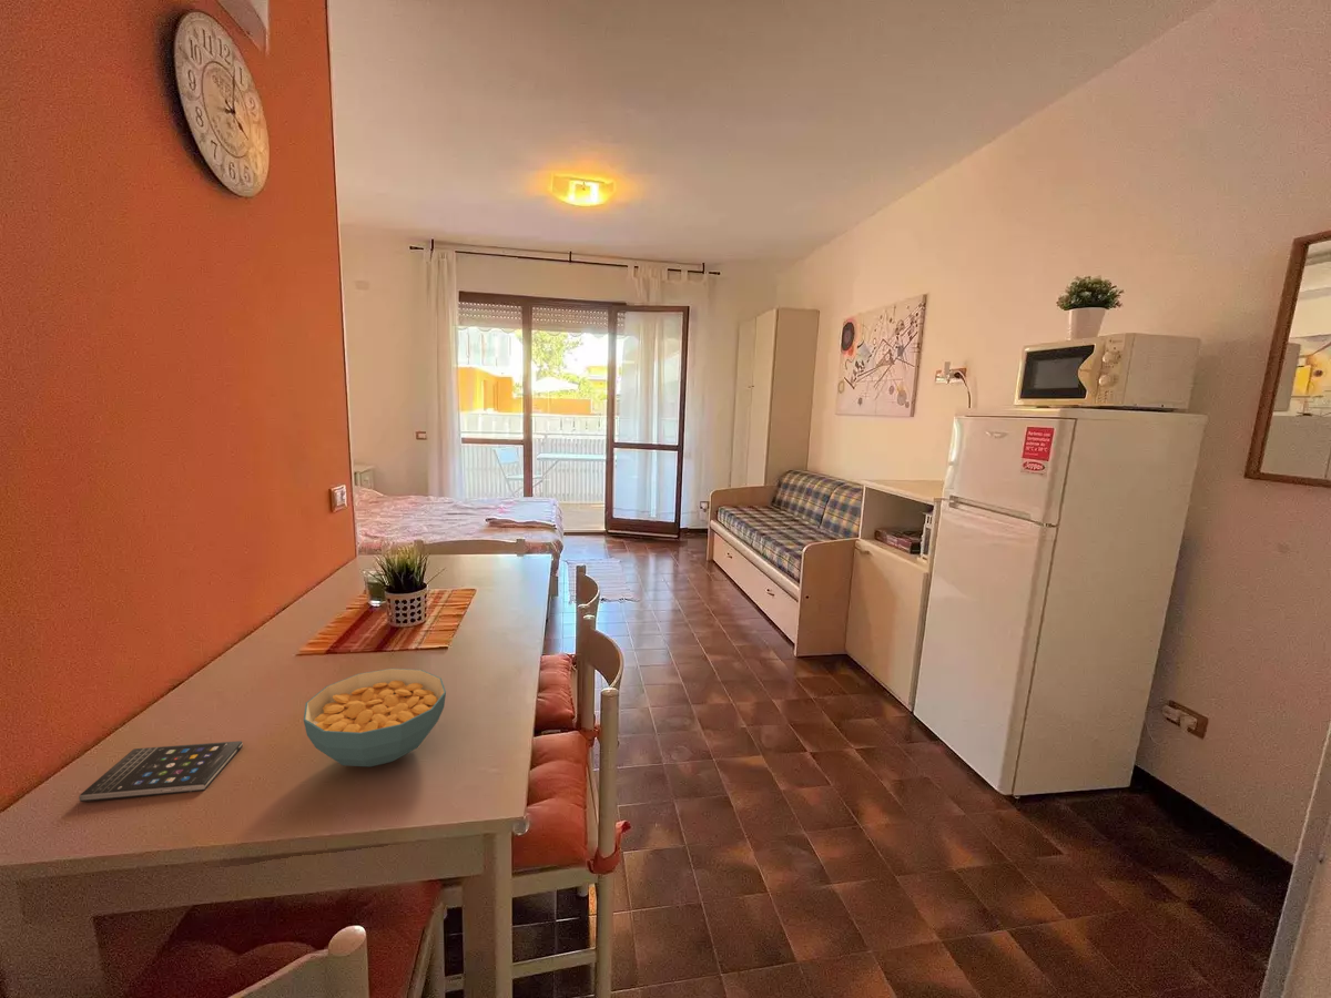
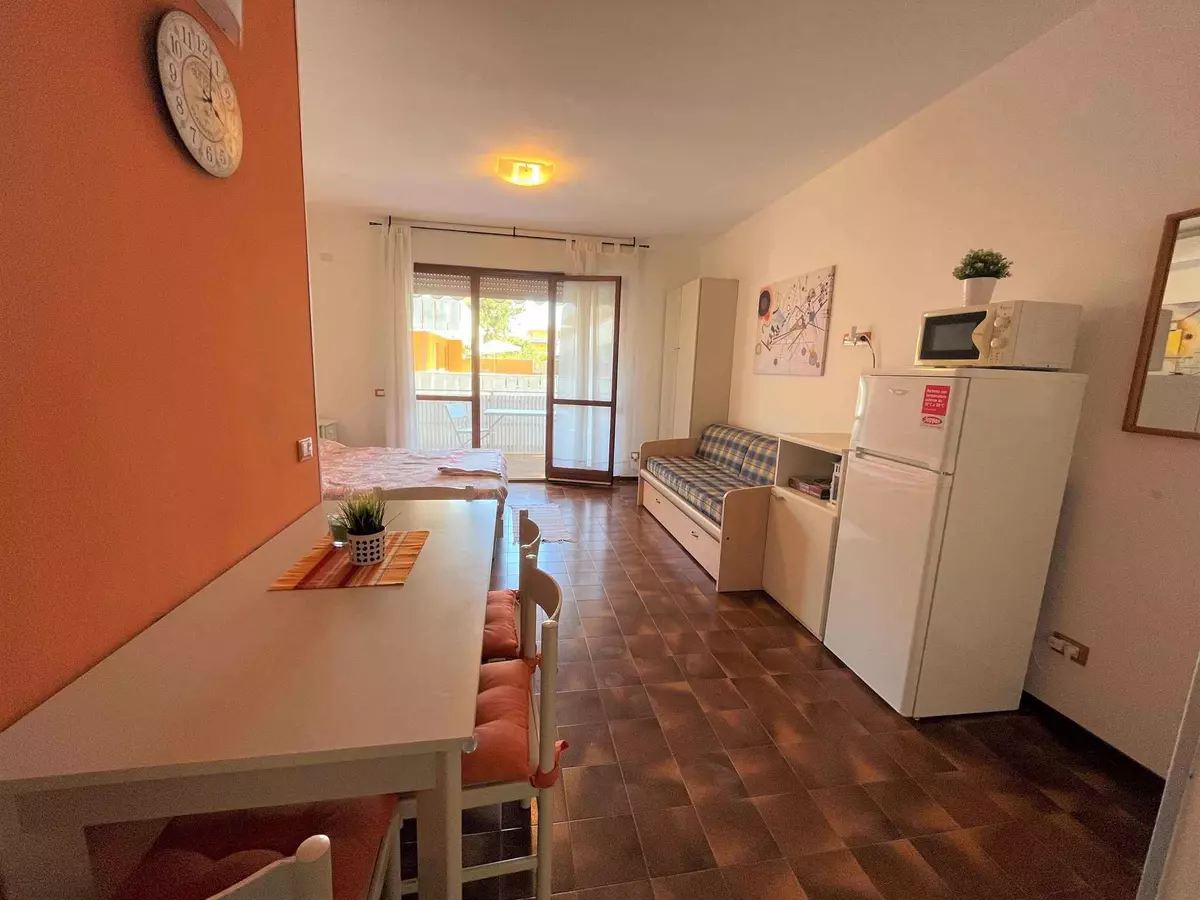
- smartphone [78,740,244,803]
- cereal bowl [303,668,447,767]
